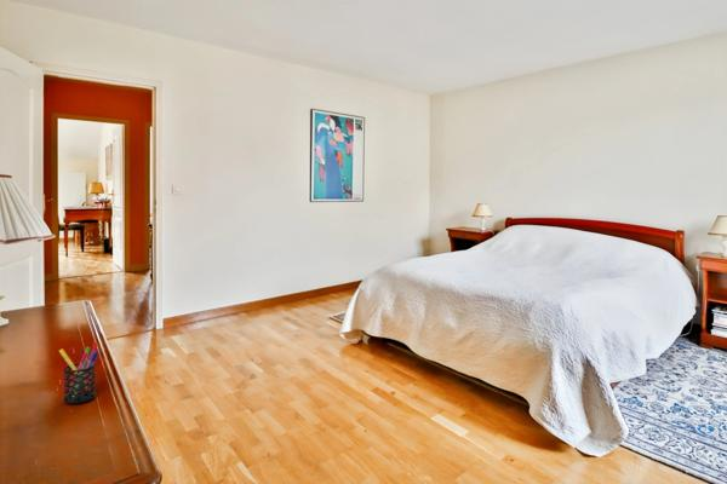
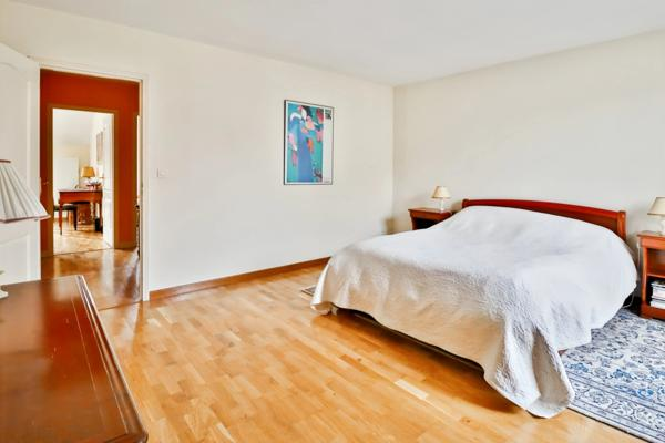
- pen holder [58,341,101,404]
